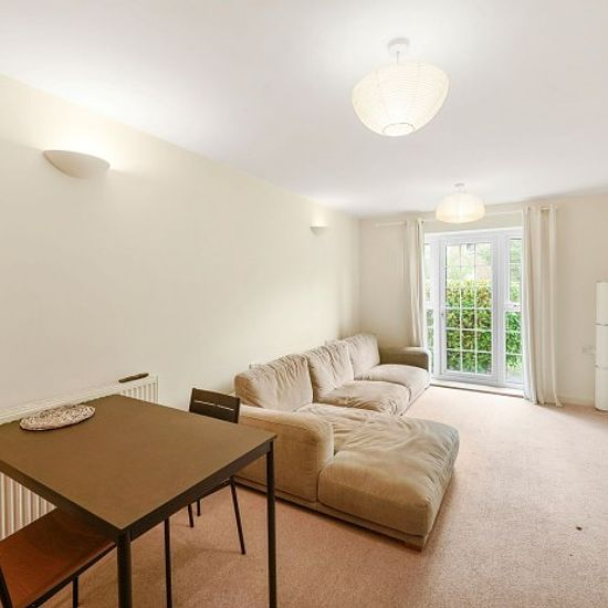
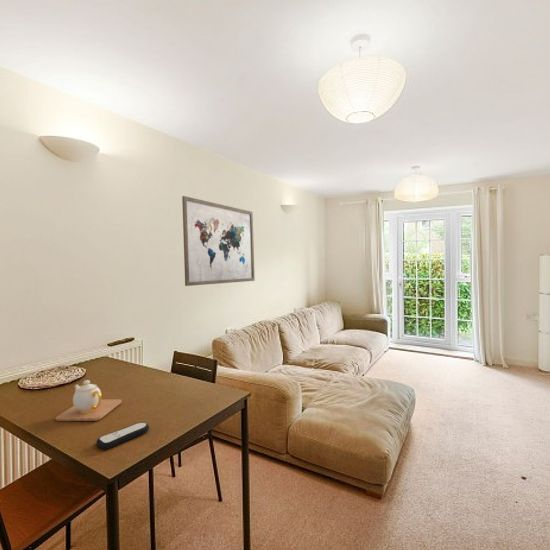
+ remote control [95,421,150,450]
+ teapot [54,379,123,422]
+ wall art [181,195,256,287]
